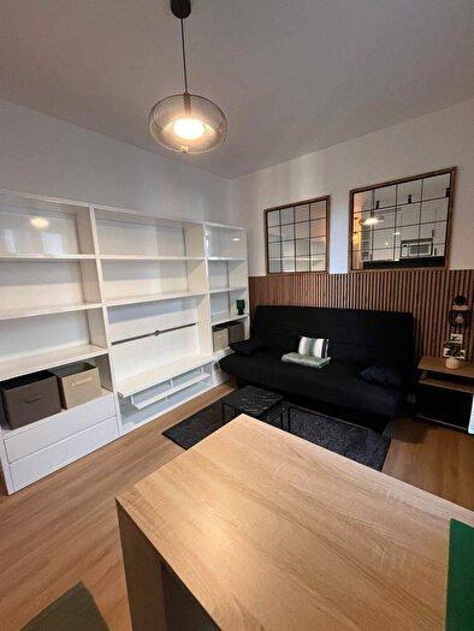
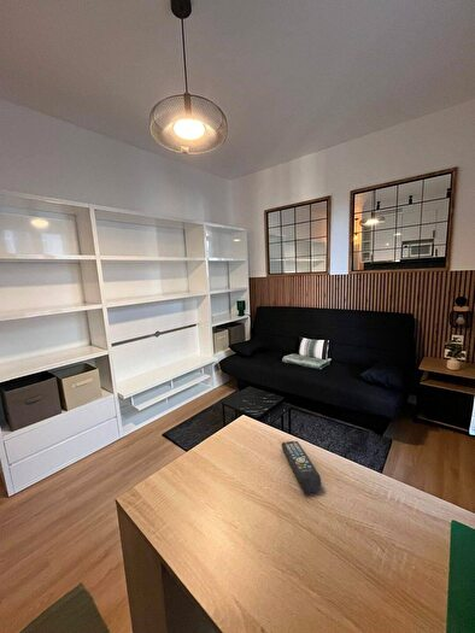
+ remote control [281,440,322,494]
